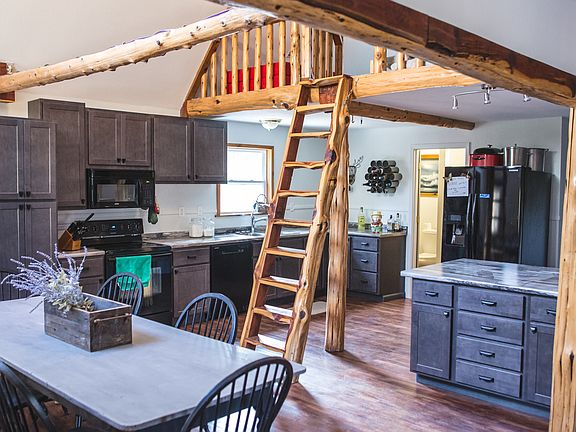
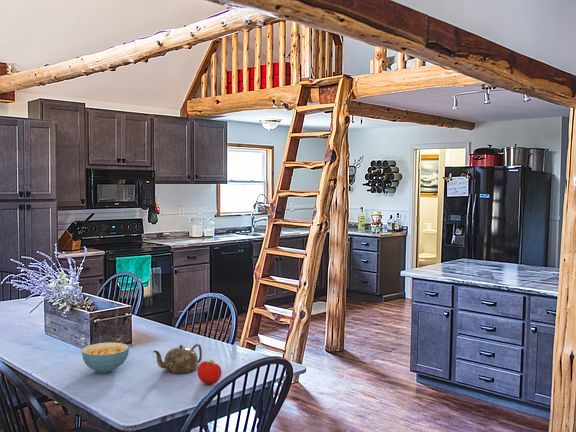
+ cereal bowl [81,341,130,374]
+ teapot [153,343,203,374]
+ fruit [197,359,222,385]
